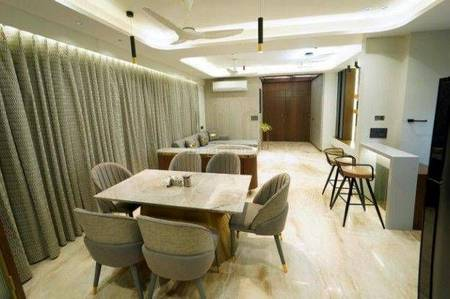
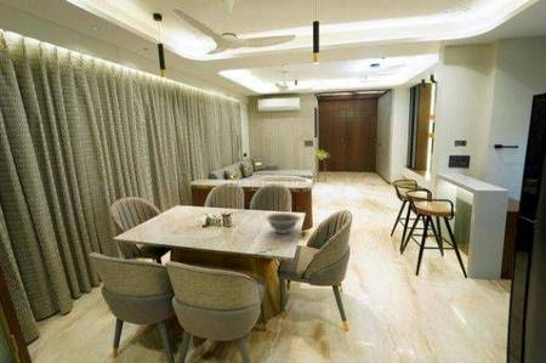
+ decorative bowl [265,212,302,234]
